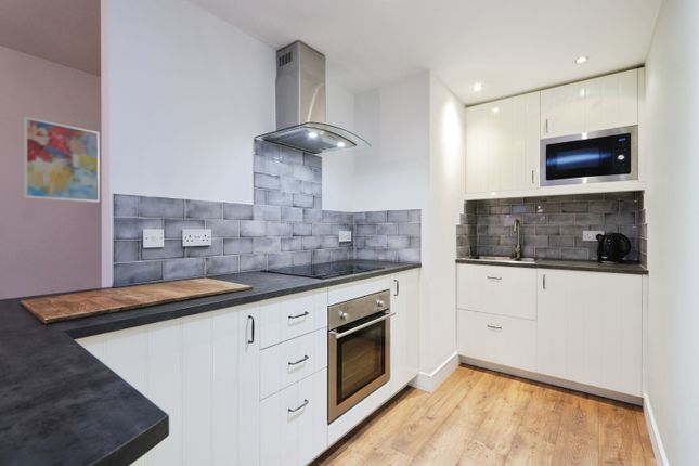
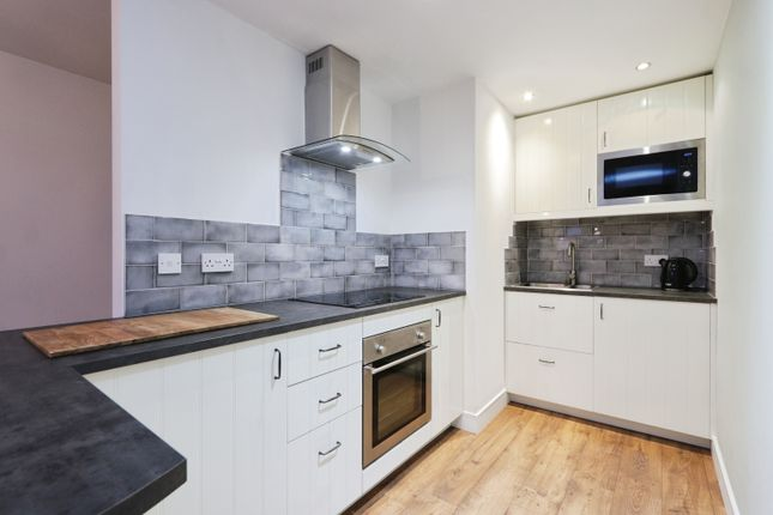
- wall art [23,116,101,203]
